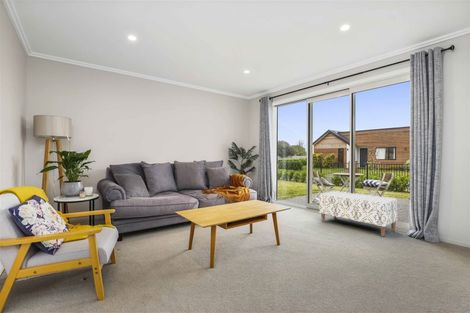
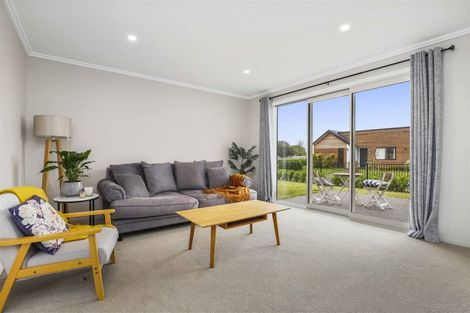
- bench [318,190,399,238]
